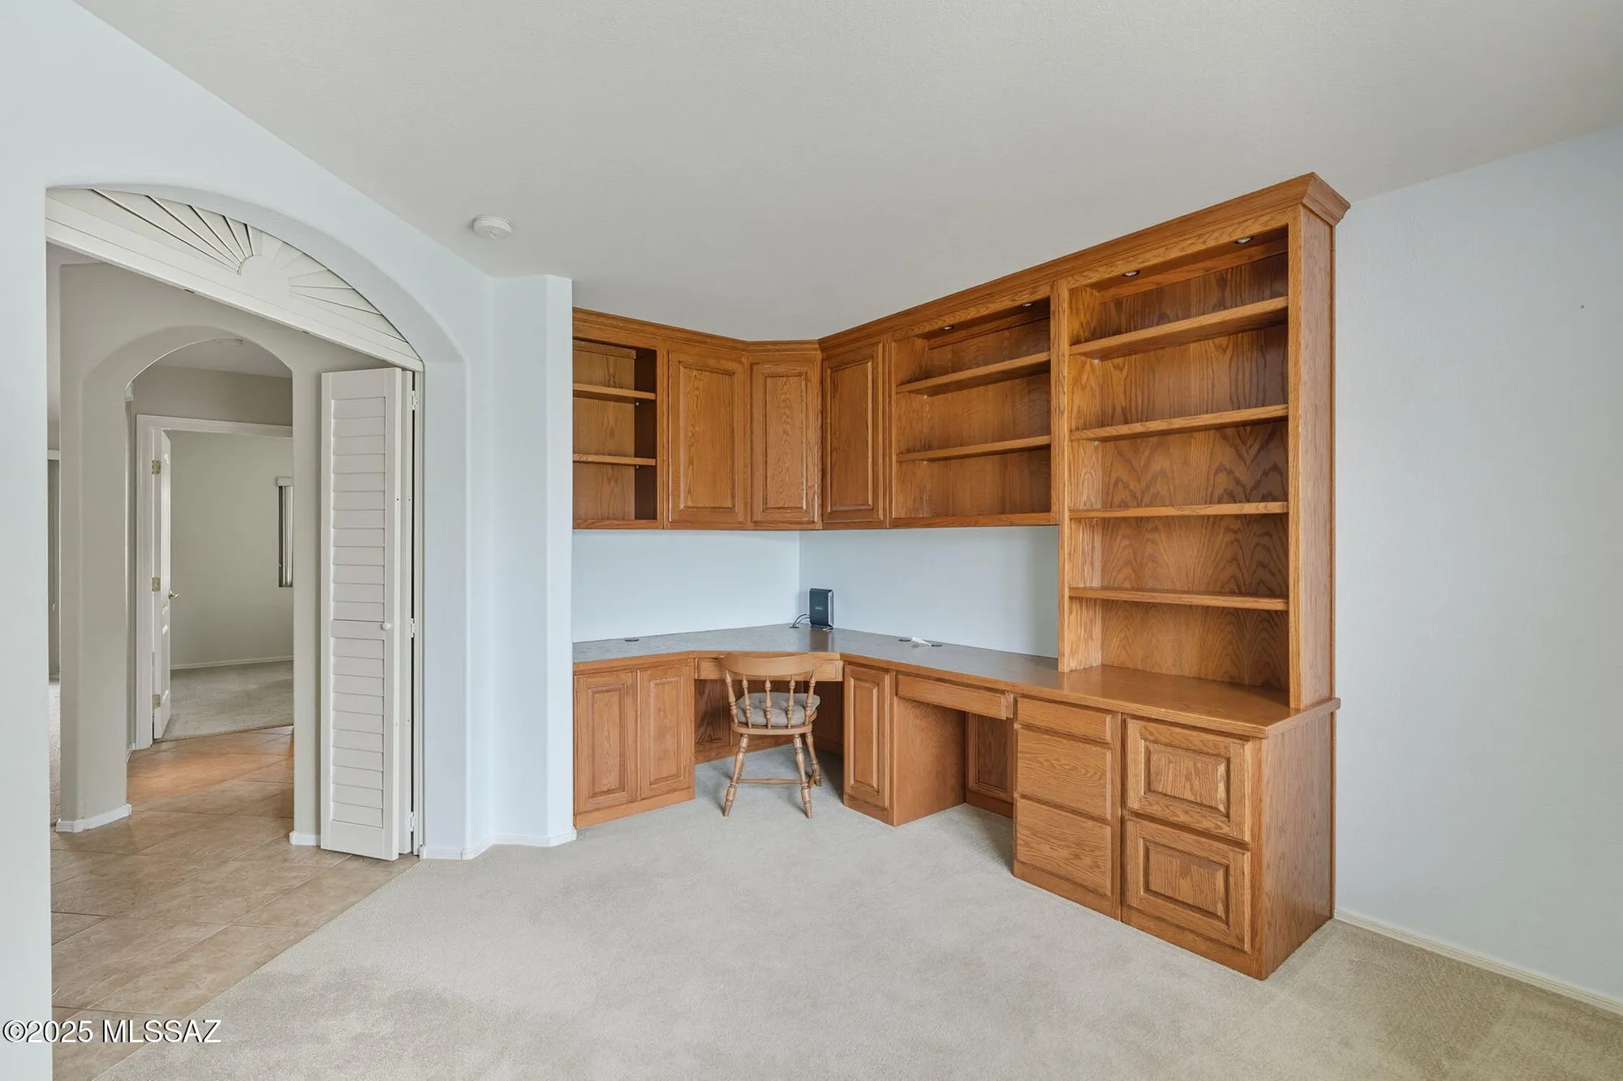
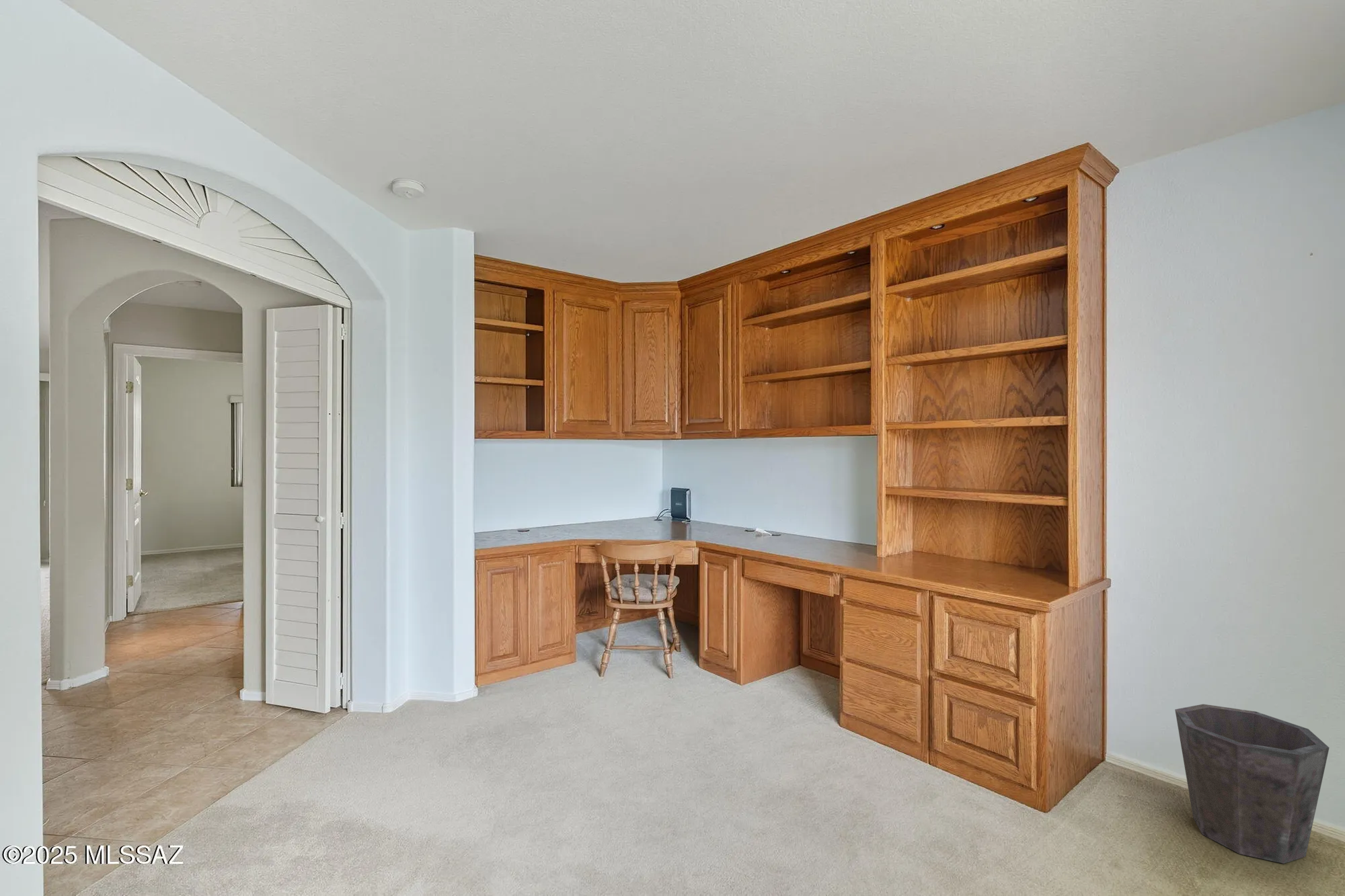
+ waste bin [1174,704,1330,864]
